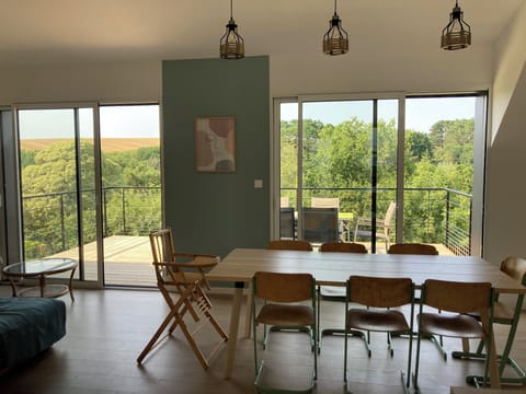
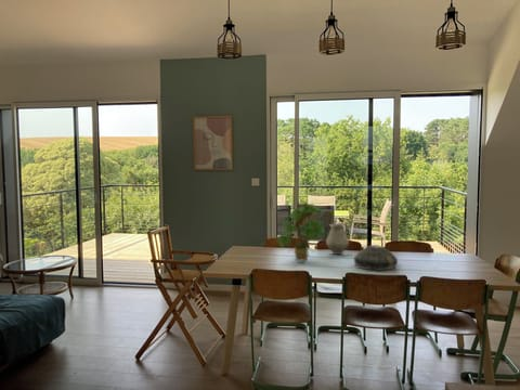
+ pitcher [325,222,350,256]
+ flower bouquet [276,202,326,263]
+ bowl [353,244,399,272]
